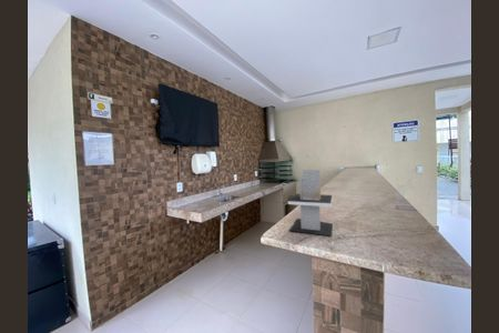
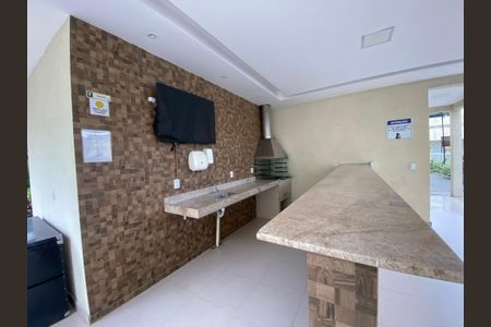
- napkin holder [287,169,334,236]
